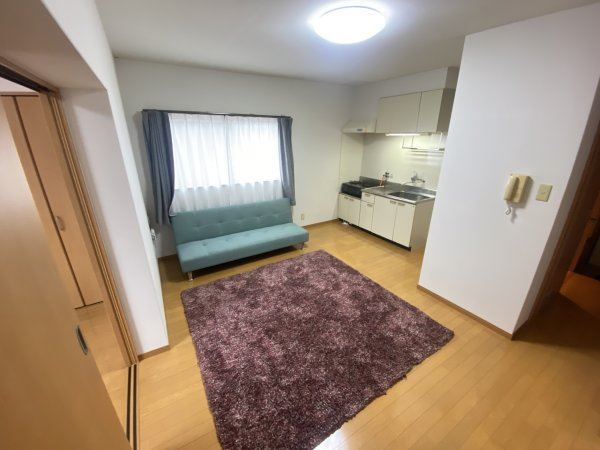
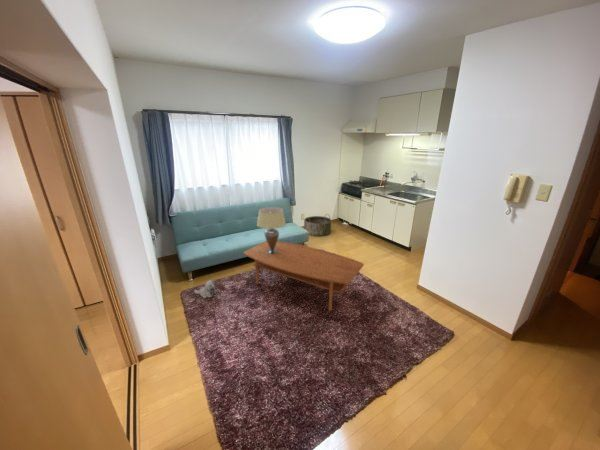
+ plush toy [193,279,217,299]
+ coffee table [242,240,365,312]
+ lampshade [256,206,287,254]
+ basket [303,213,332,237]
